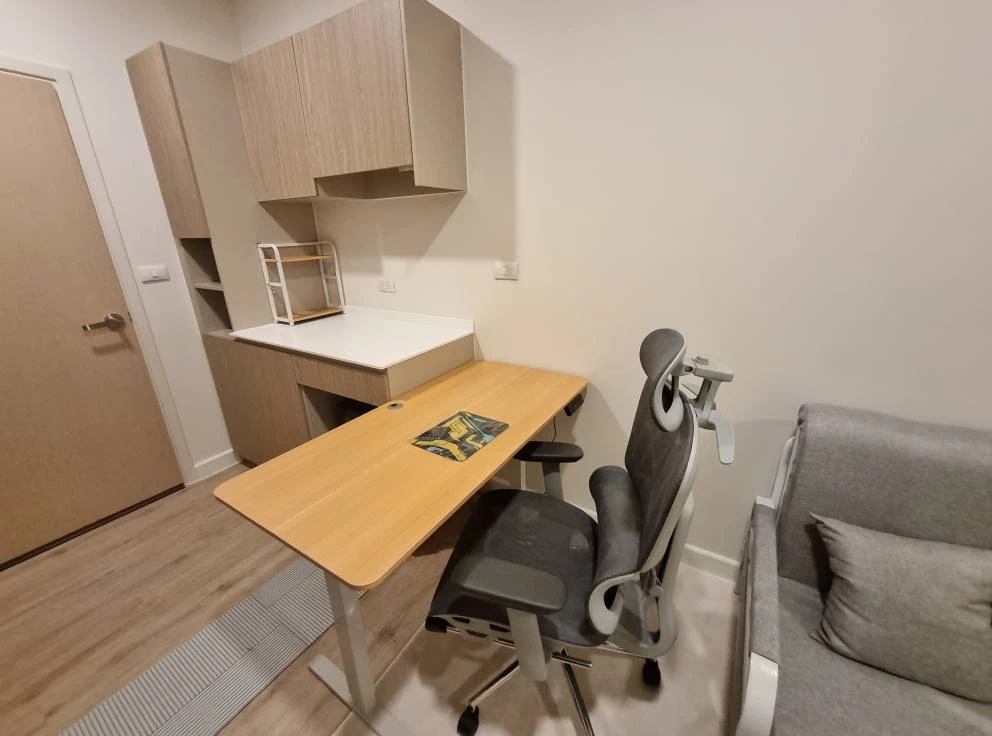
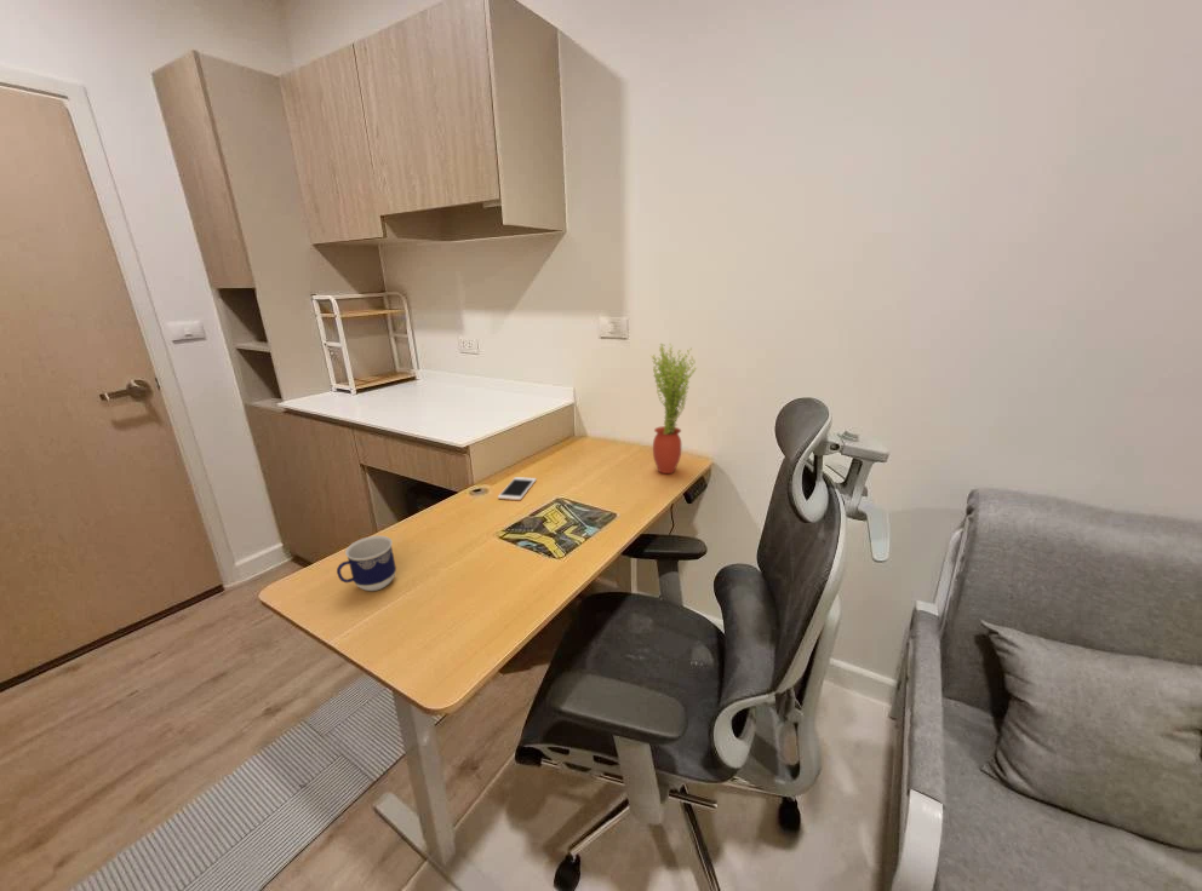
+ cup [336,535,397,592]
+ potted plant [649,343,699,475]
+ cell phone [497,476,538,501]
